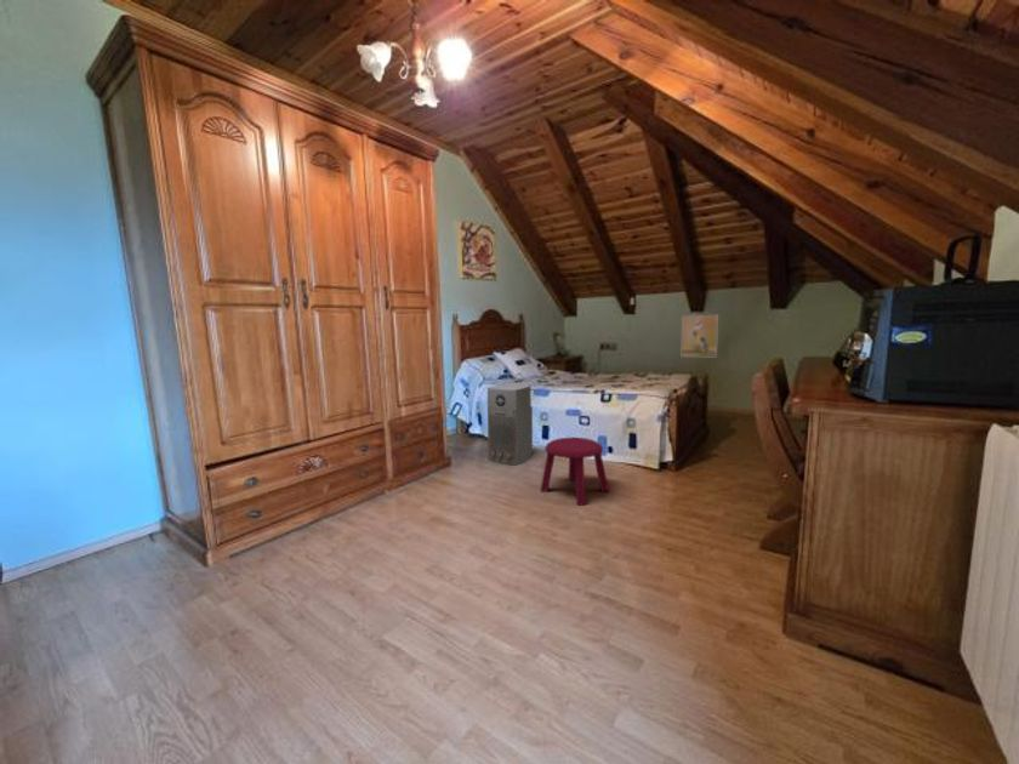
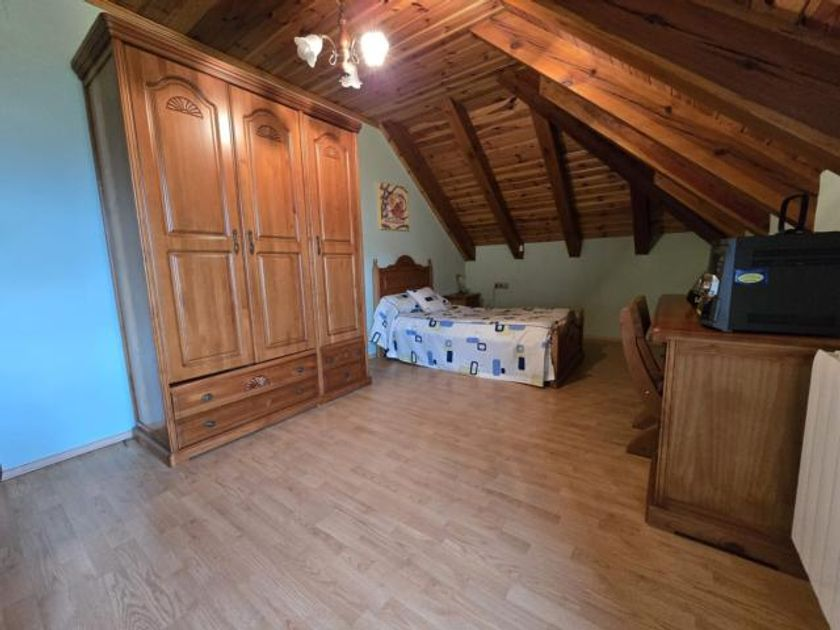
- stool [540,437,610,507]
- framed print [681,314,719,358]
- air purifier [486,382,534,466]
